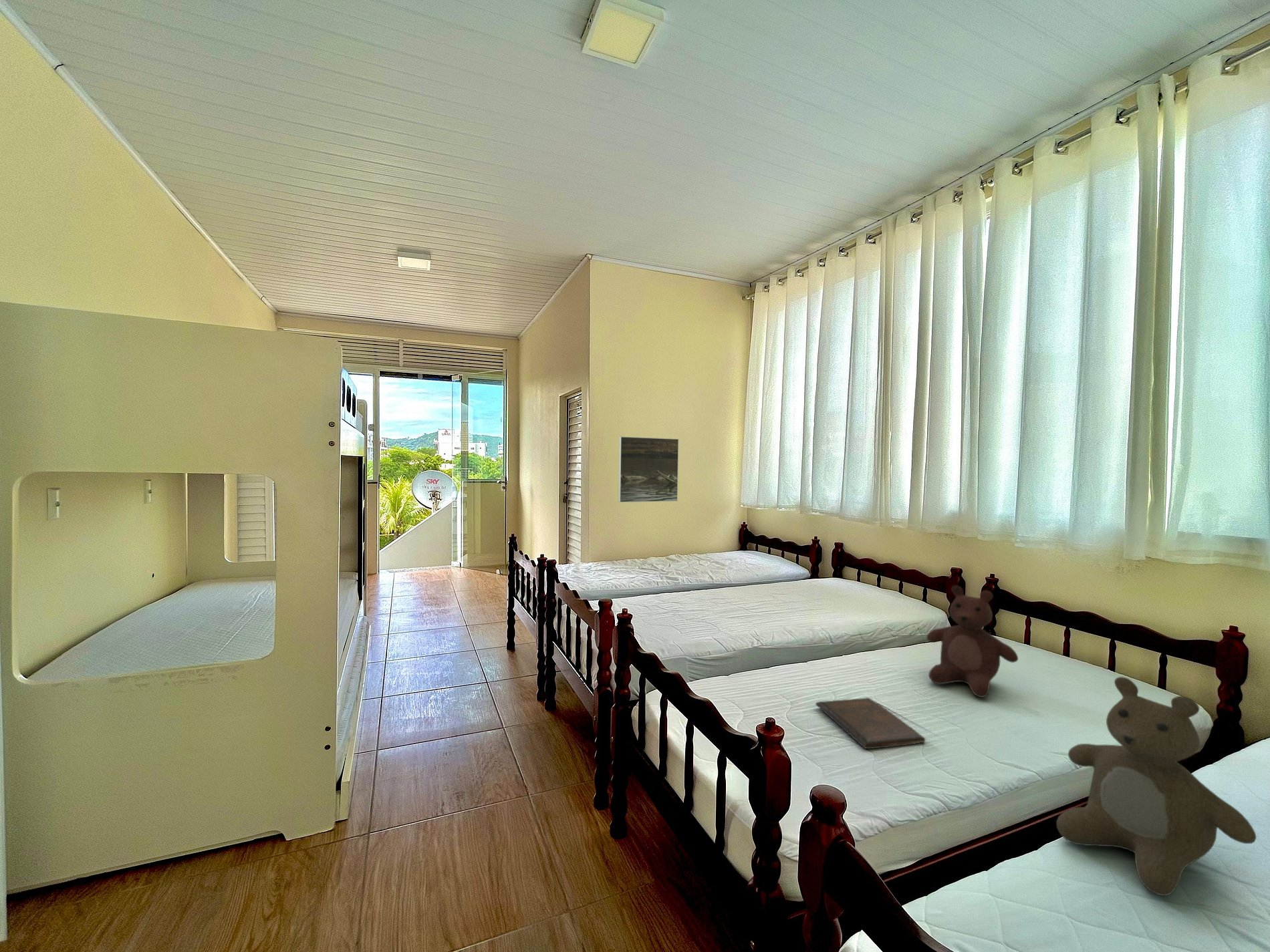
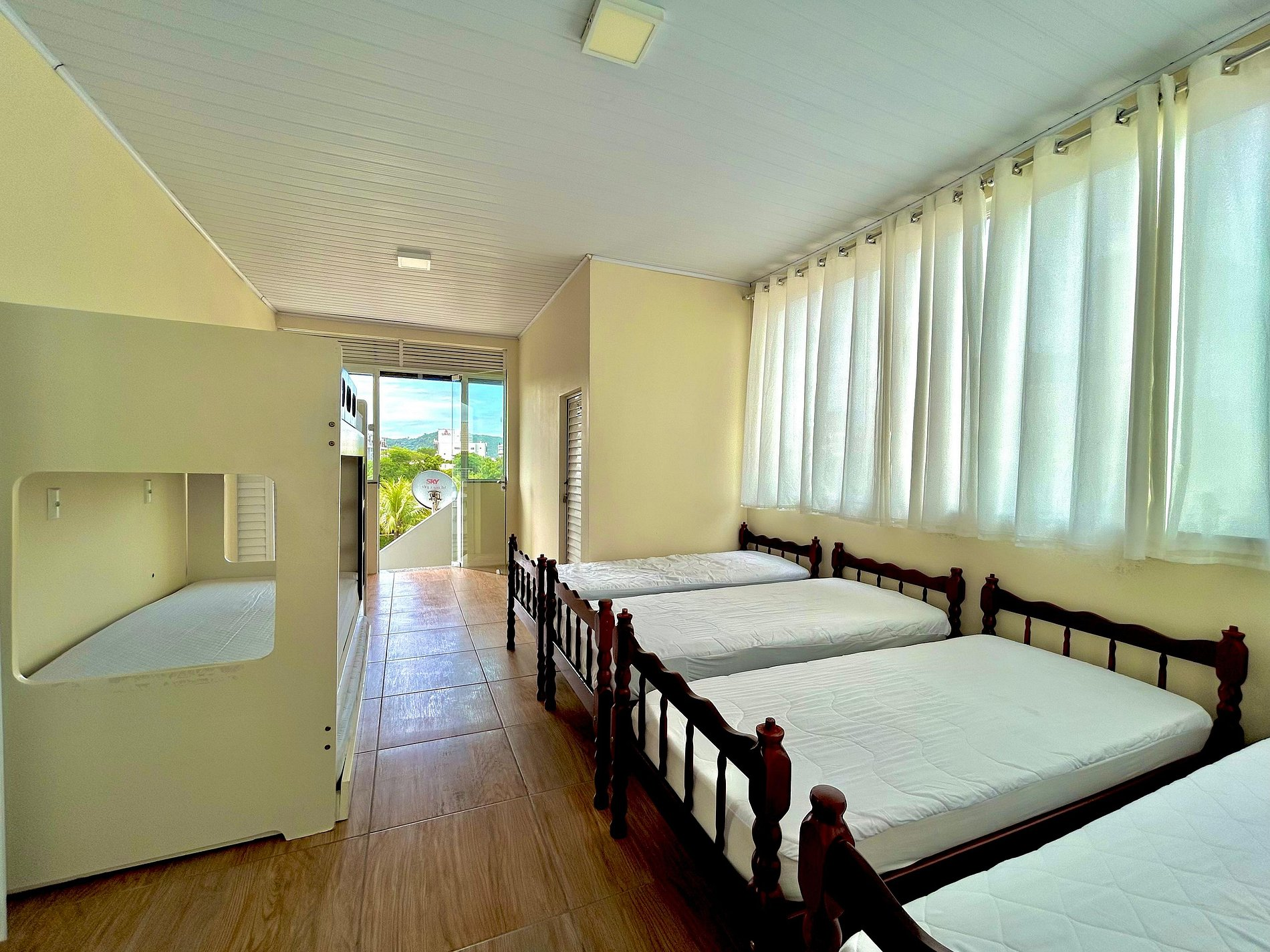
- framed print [618,436,679,503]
- teddy bear [926,585,1019,698]
- teddy bear [1056,676,1257,897]
- book [815,697,926,750]
